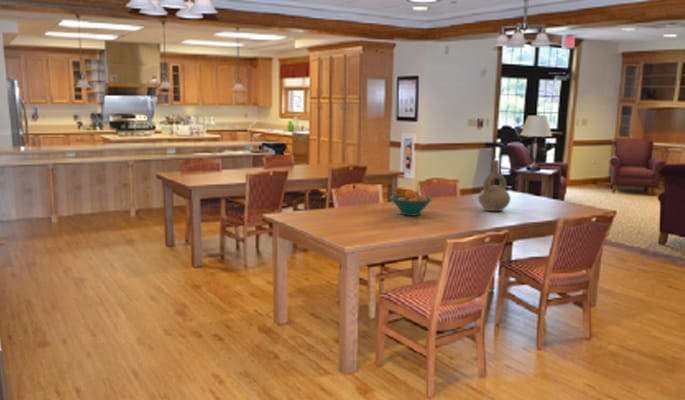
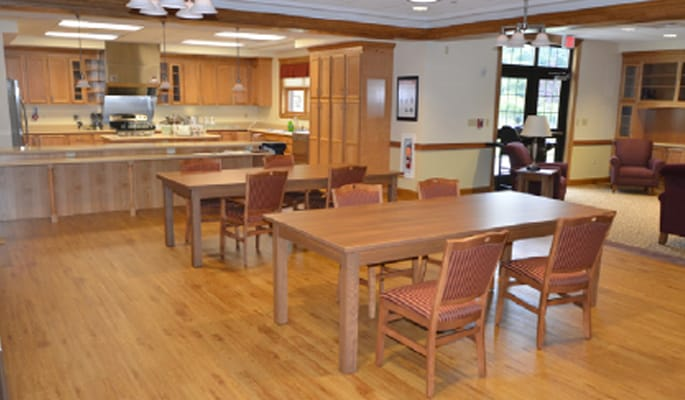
- fruit bowl [389,189,433,217]
- decorative vase [477,159,512,212]
